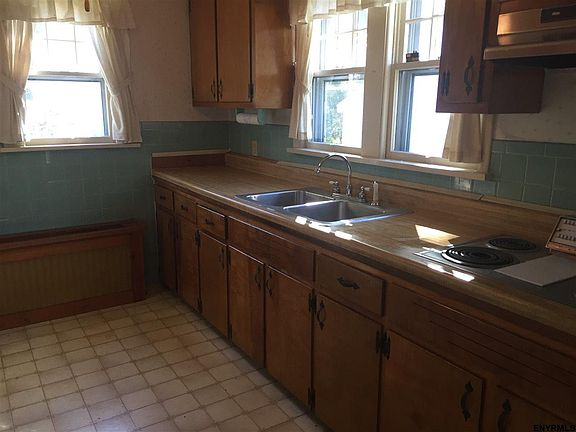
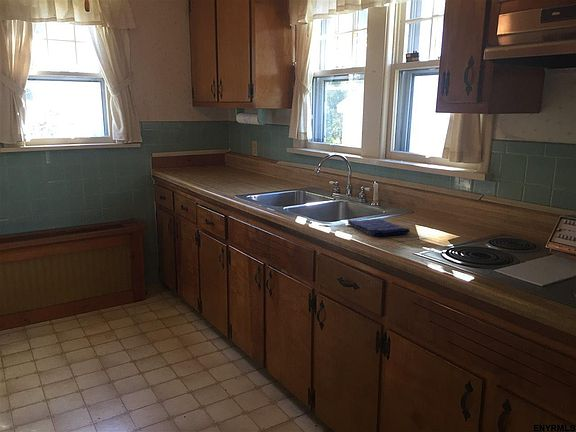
+ dish towel [347,218,411,238]
